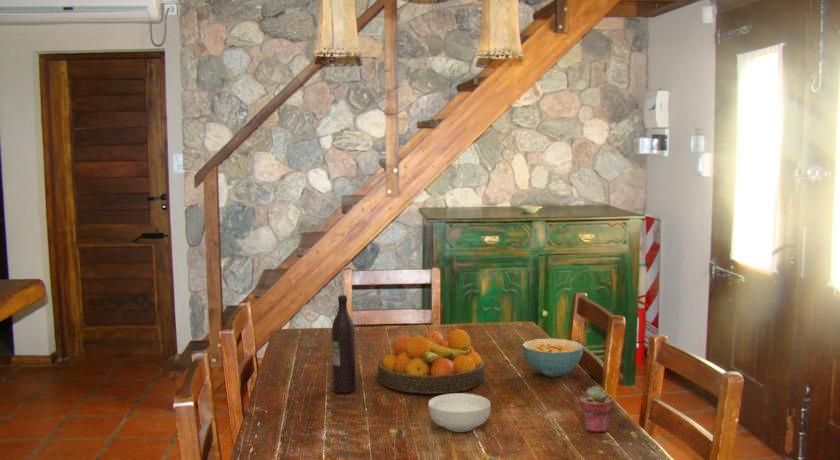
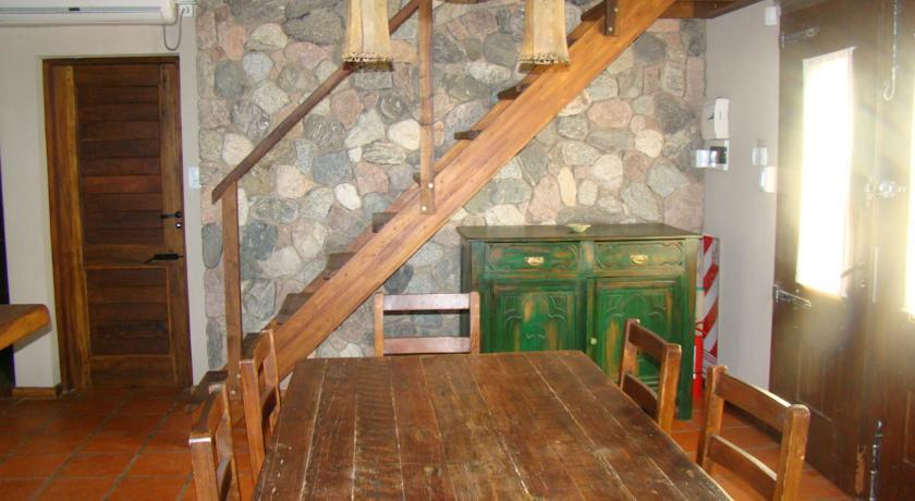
- cereal bowl [521,337,585,378]
- fruit bowl [377,328,485,395]
- wine bottle [331,294,357,394]
- potted succulent [578,385,615,433]
- cereal bowl [427,392,492,433]
